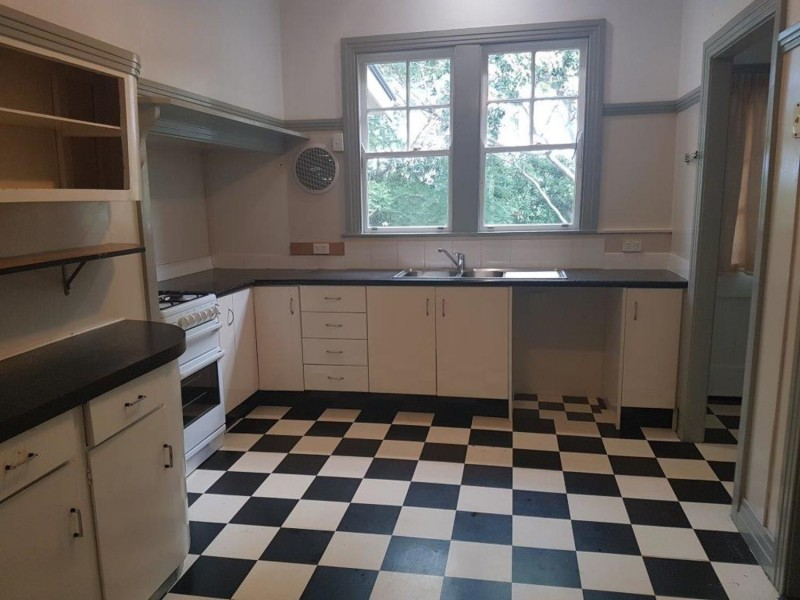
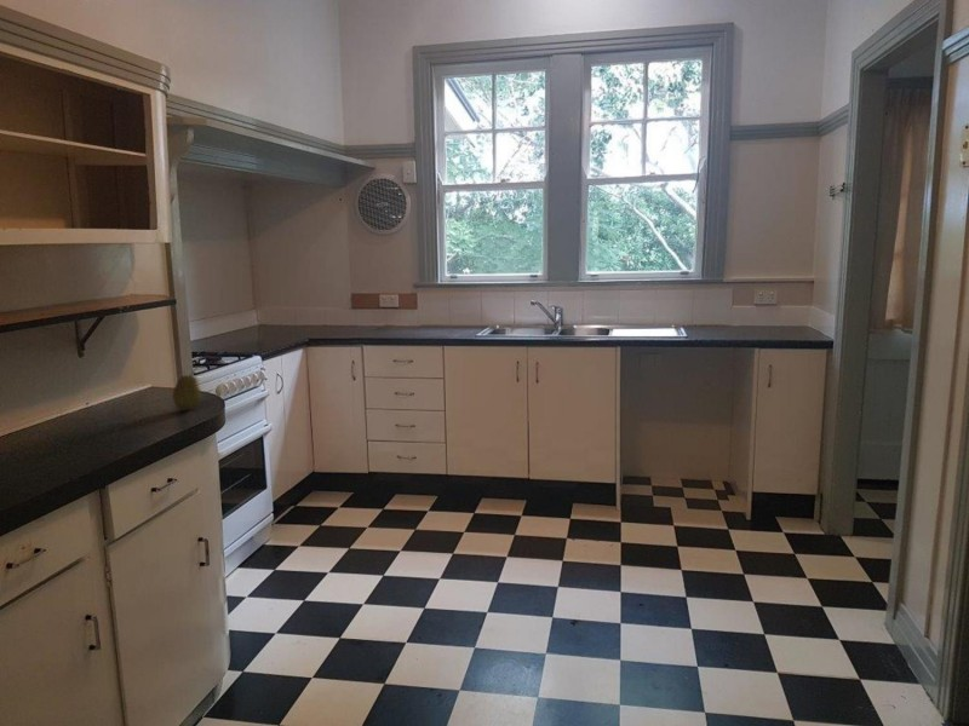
+ fruit [172,367,202,411]
